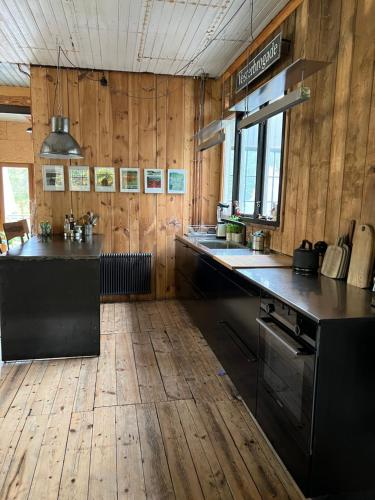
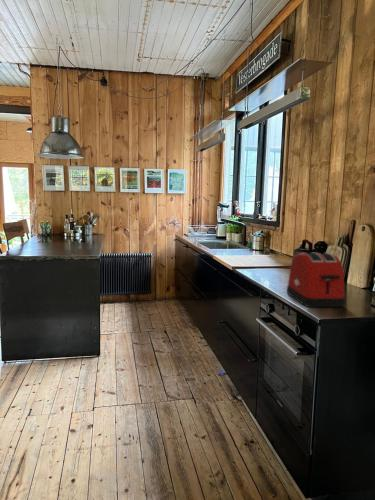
+ toaster [286,252,346,308]
